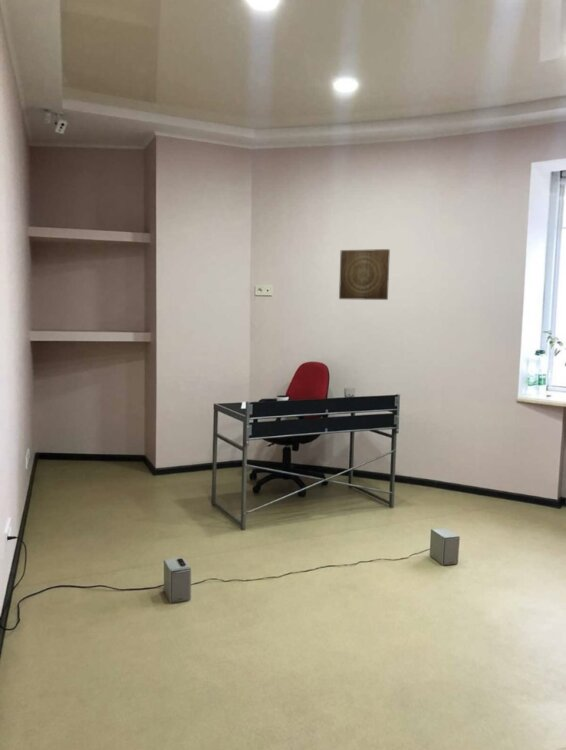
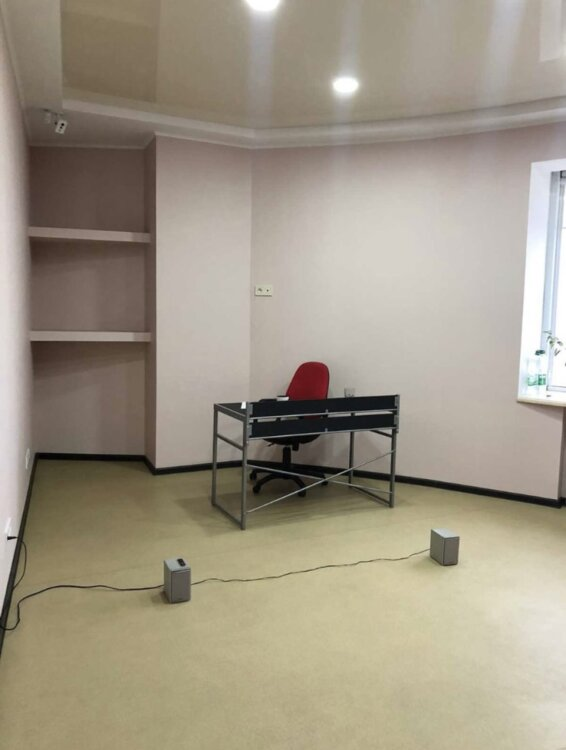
- wall art [338,248,391,301]
